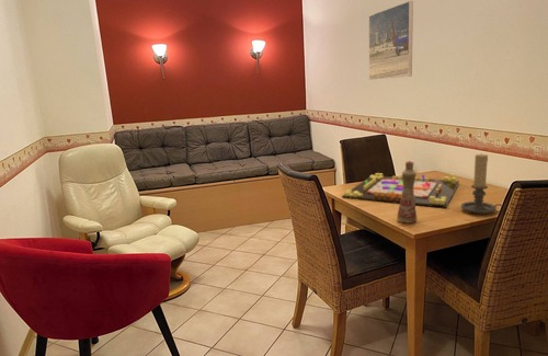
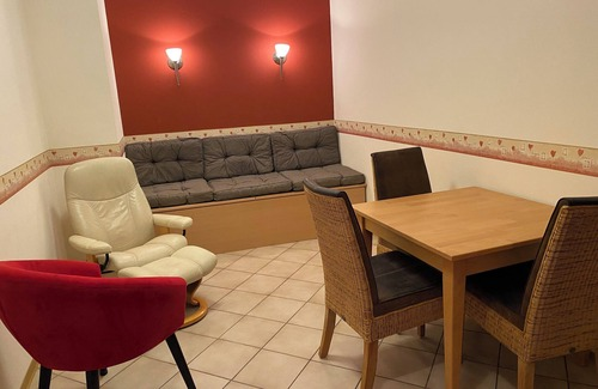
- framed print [368,0,414,81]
- gameboard [341,172,460,209]
- candle holder [460,152,503,215]
- bottle [396,160,418,225]
